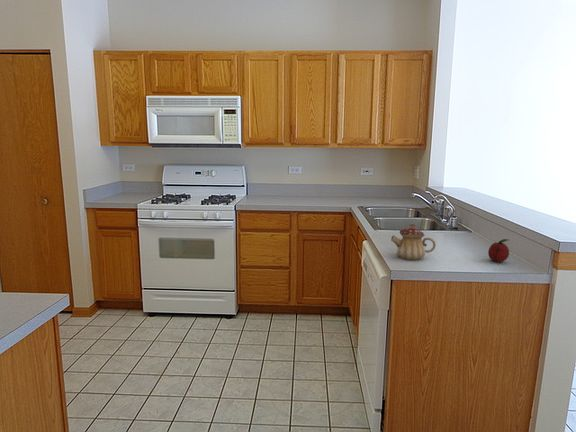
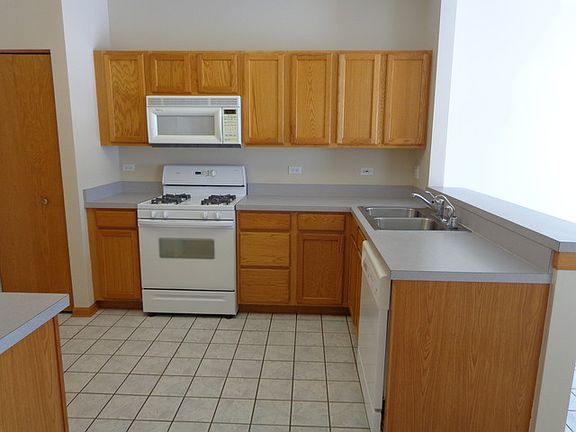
- fruit [487,238,510,263]
- teapot [390,223,437,261]
